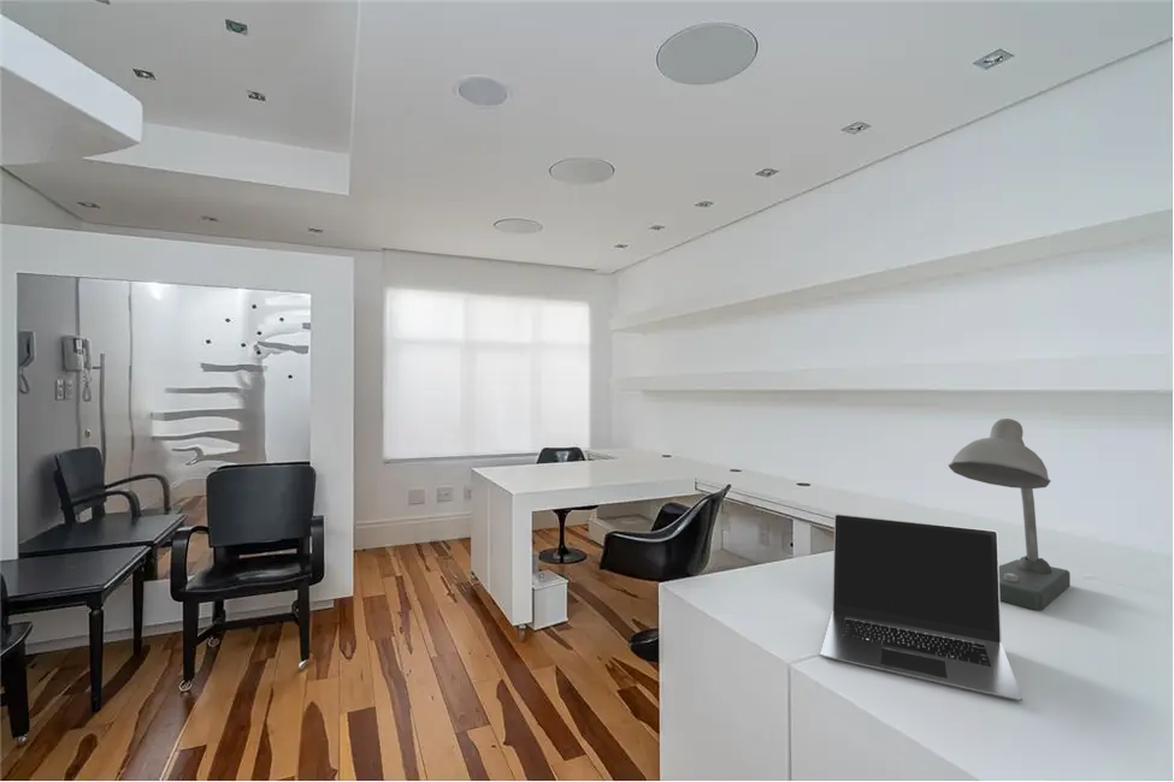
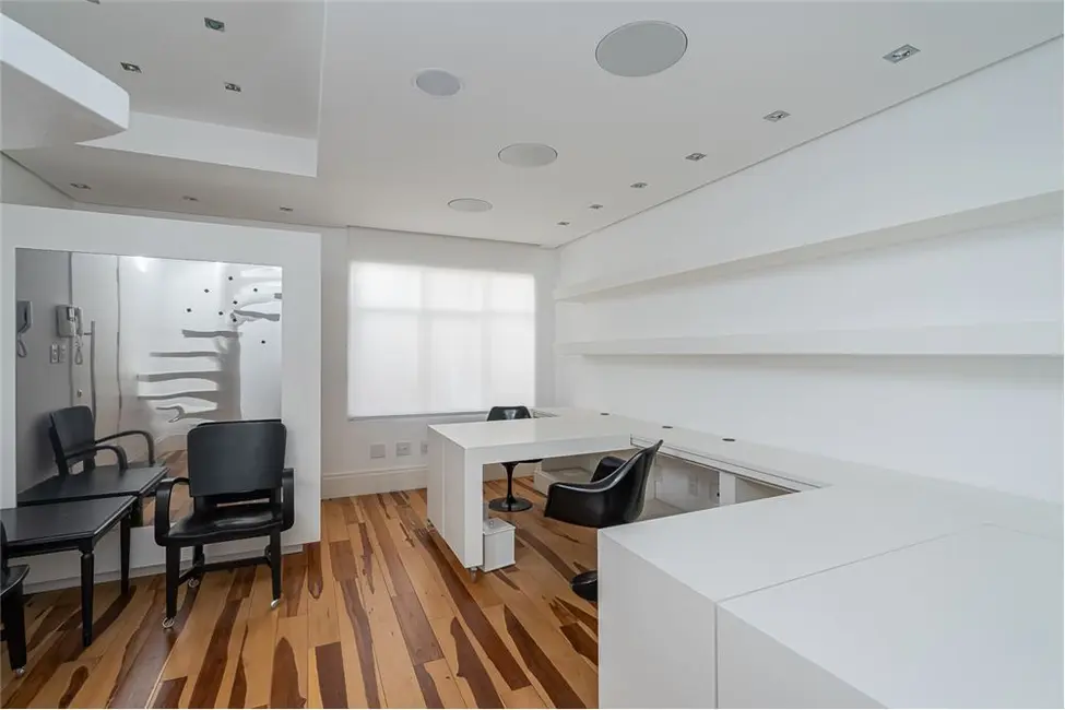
- desk lamp [946,417,1072,611]
- laptop [819,513,1023,701]
